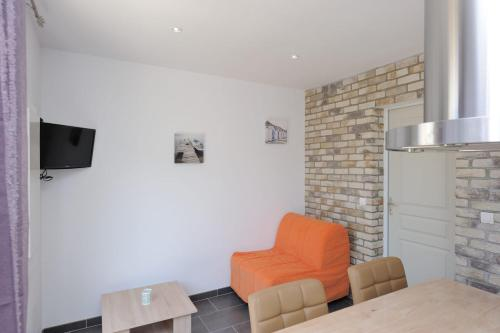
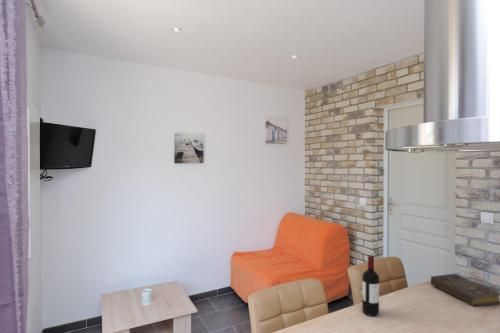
+ book [430,273,500,307]
+ wine bottle [361,254,380,317]
